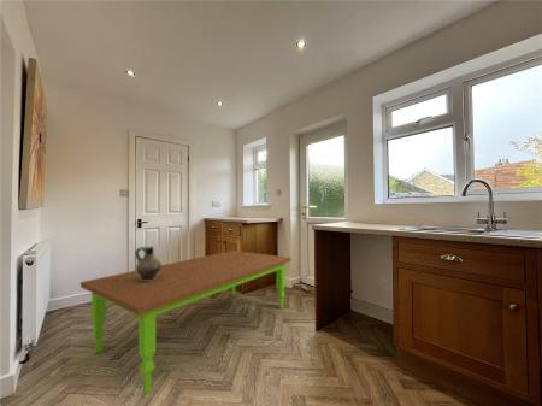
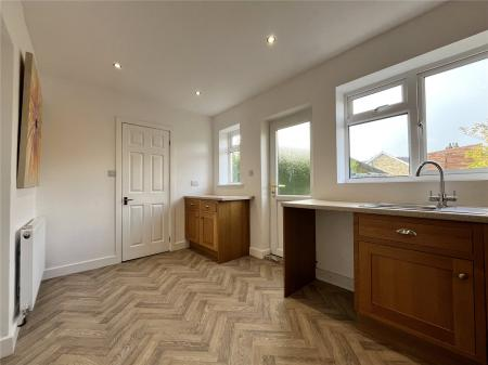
- ceramic jug [134,246,163,281]
- dining table [79,249,293,395]
